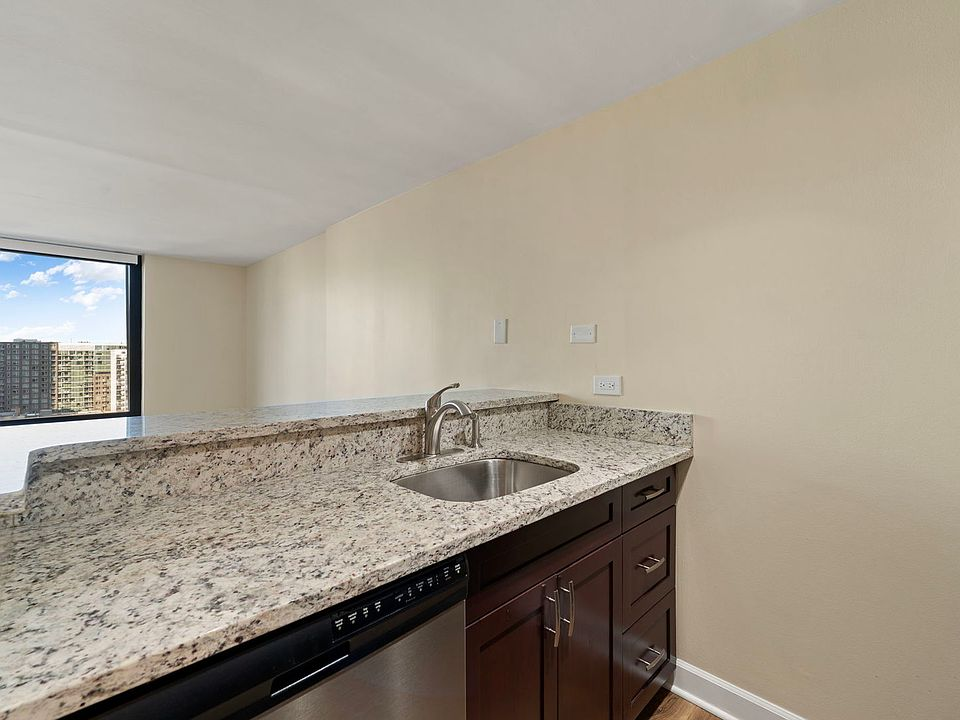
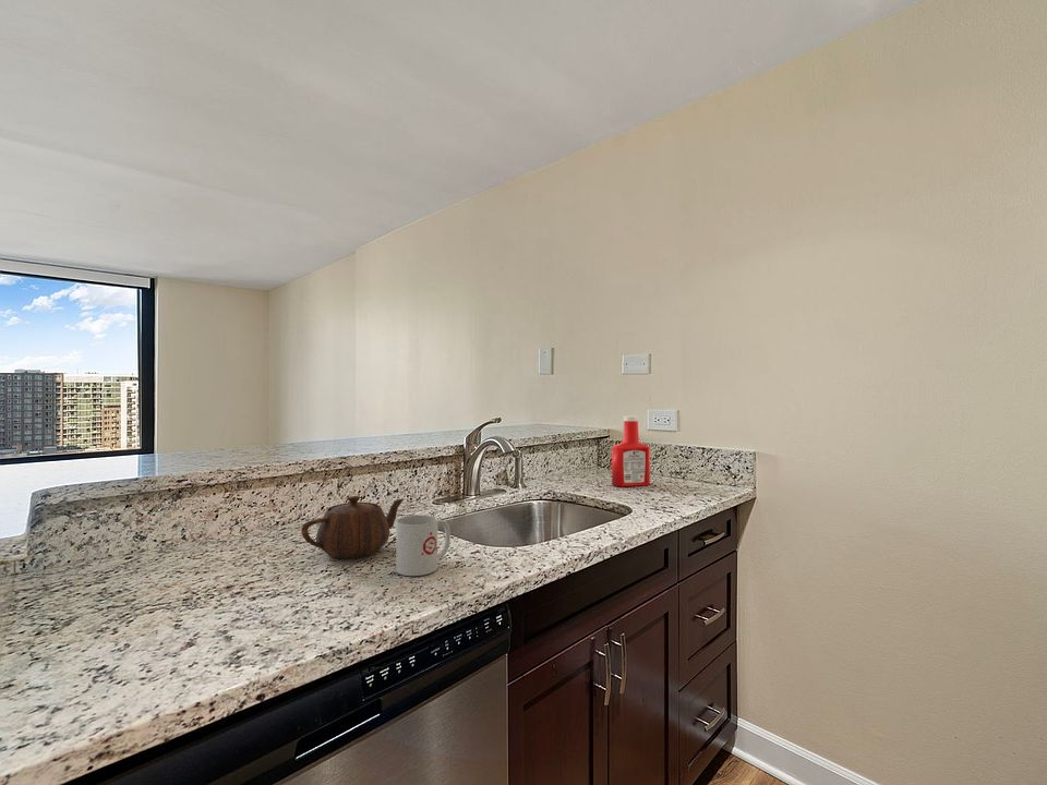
+ mug [395,514,452,577]
+ soap bottle [611,415,651,487]
+ teapot [300,495,406,559]
